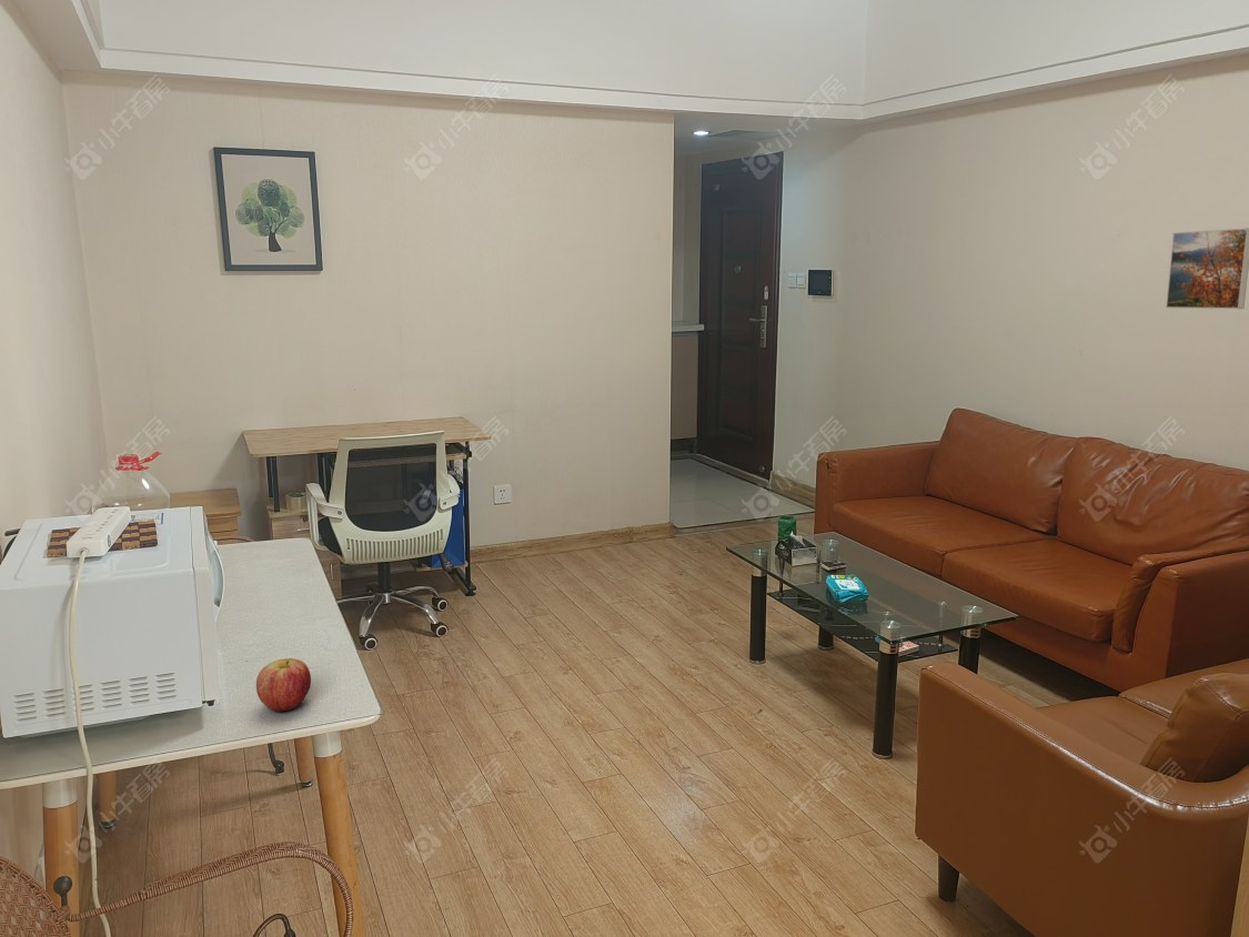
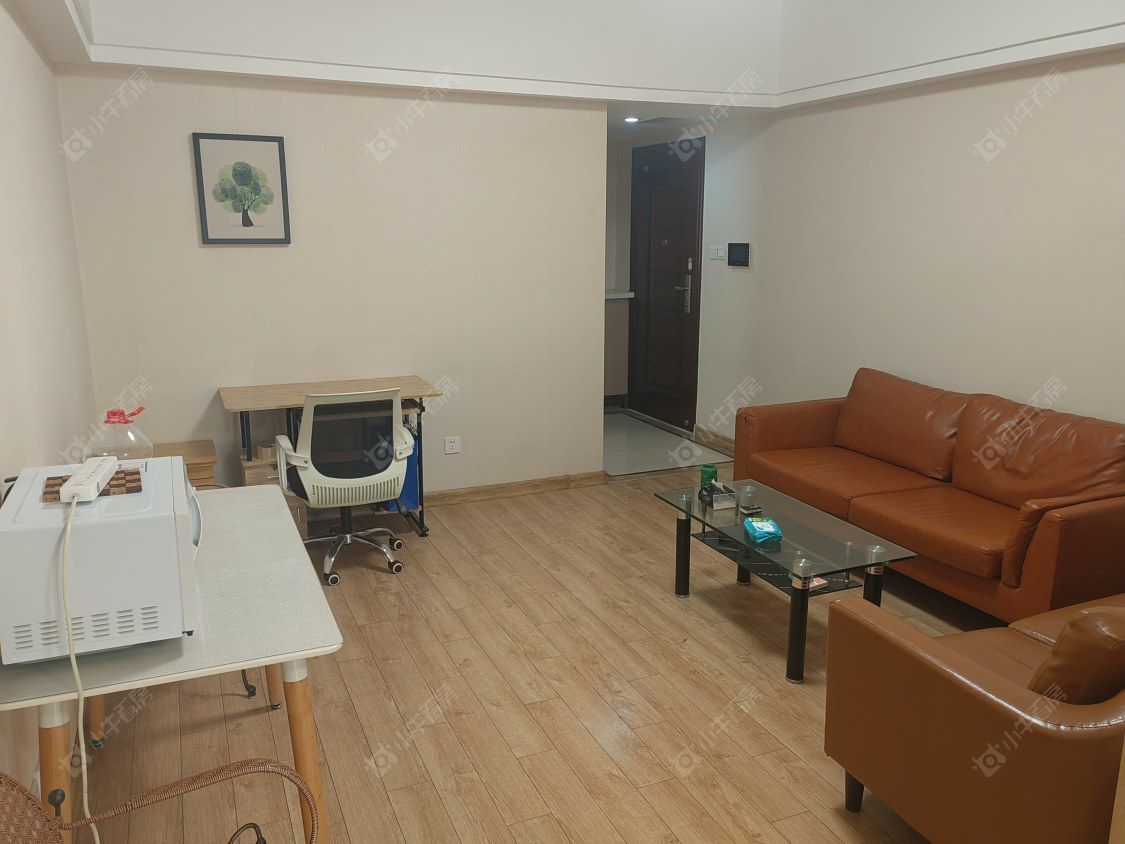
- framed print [1165,228,1249,310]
- apple [255,657,312,713]
